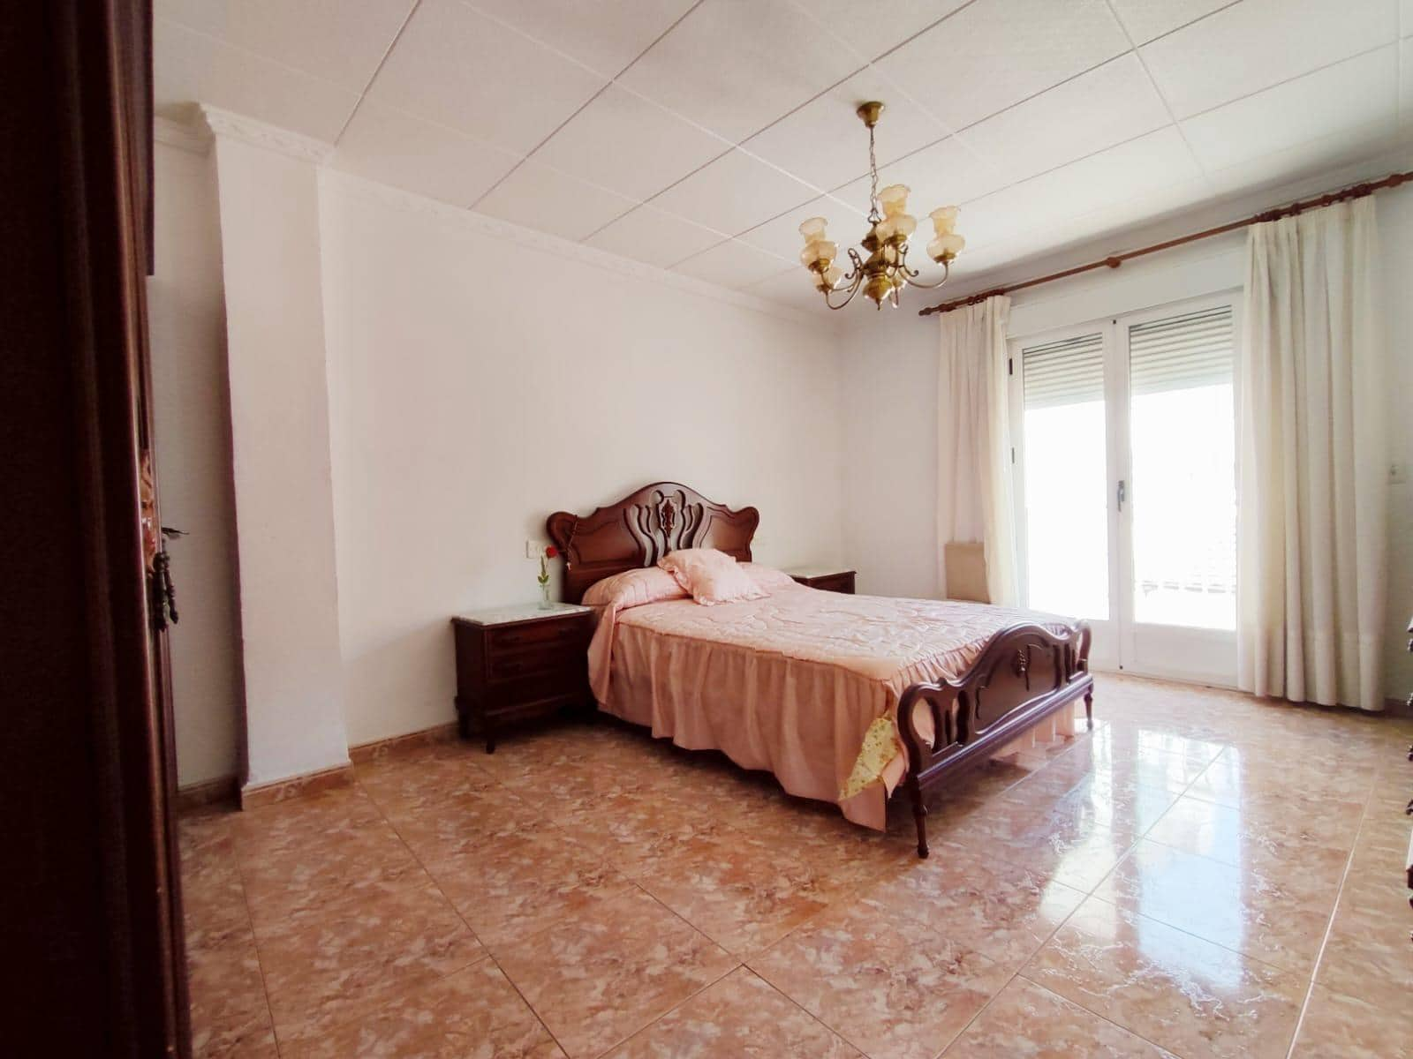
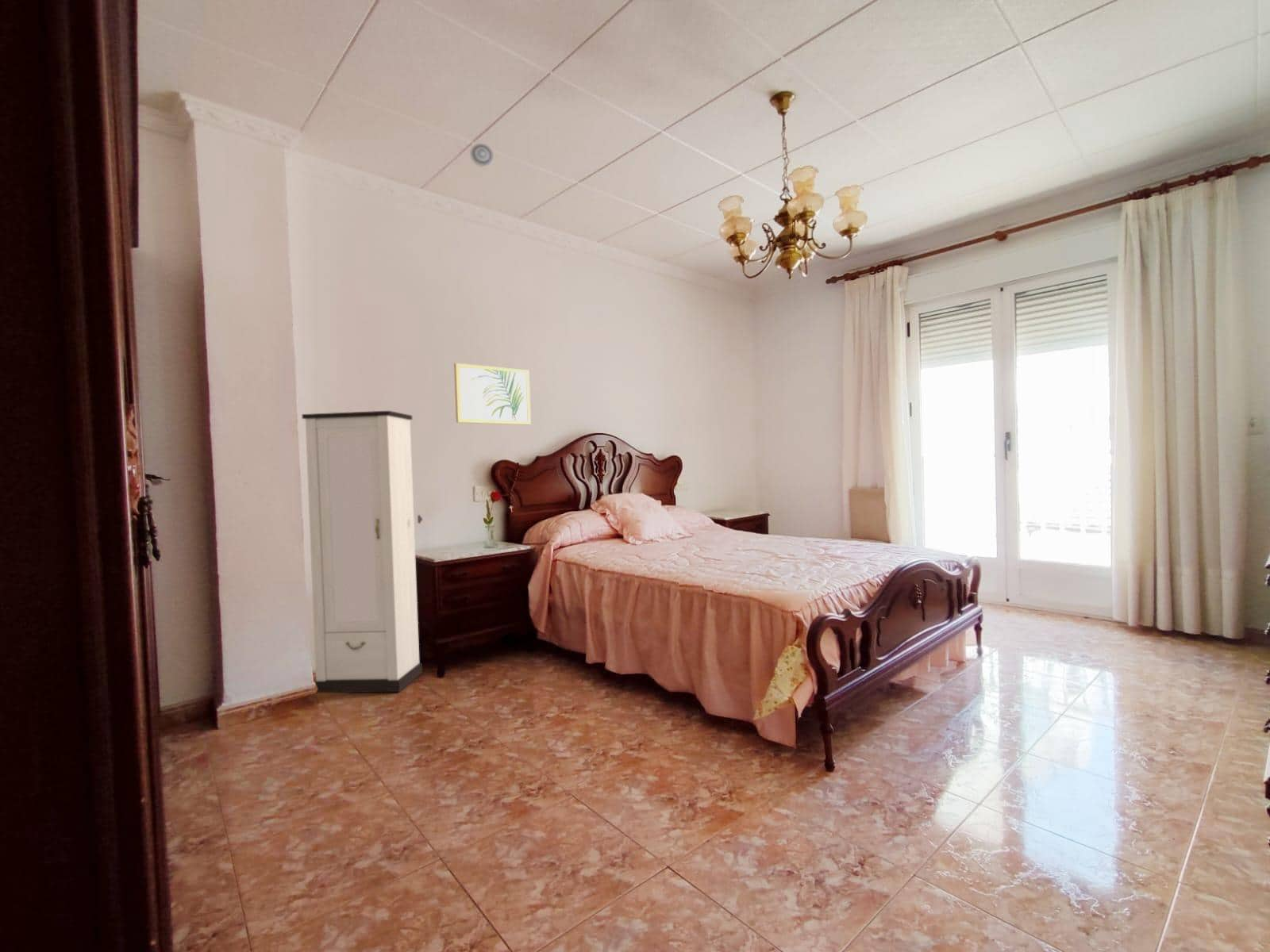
+ wall art [453,363,532,425]
+ cabinet [301,410,423,693]
+ smoke detector [469,143,495,167]
